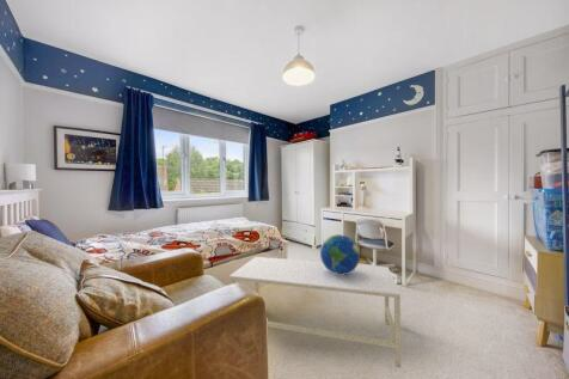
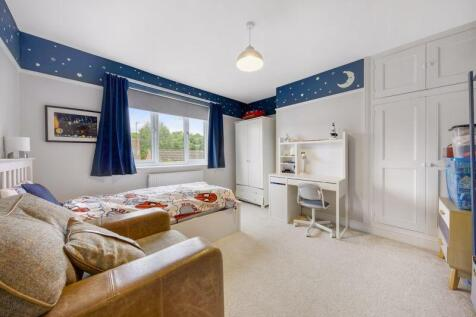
- globe [319,233,361,275]
- coffee table [228,256,402,369]
